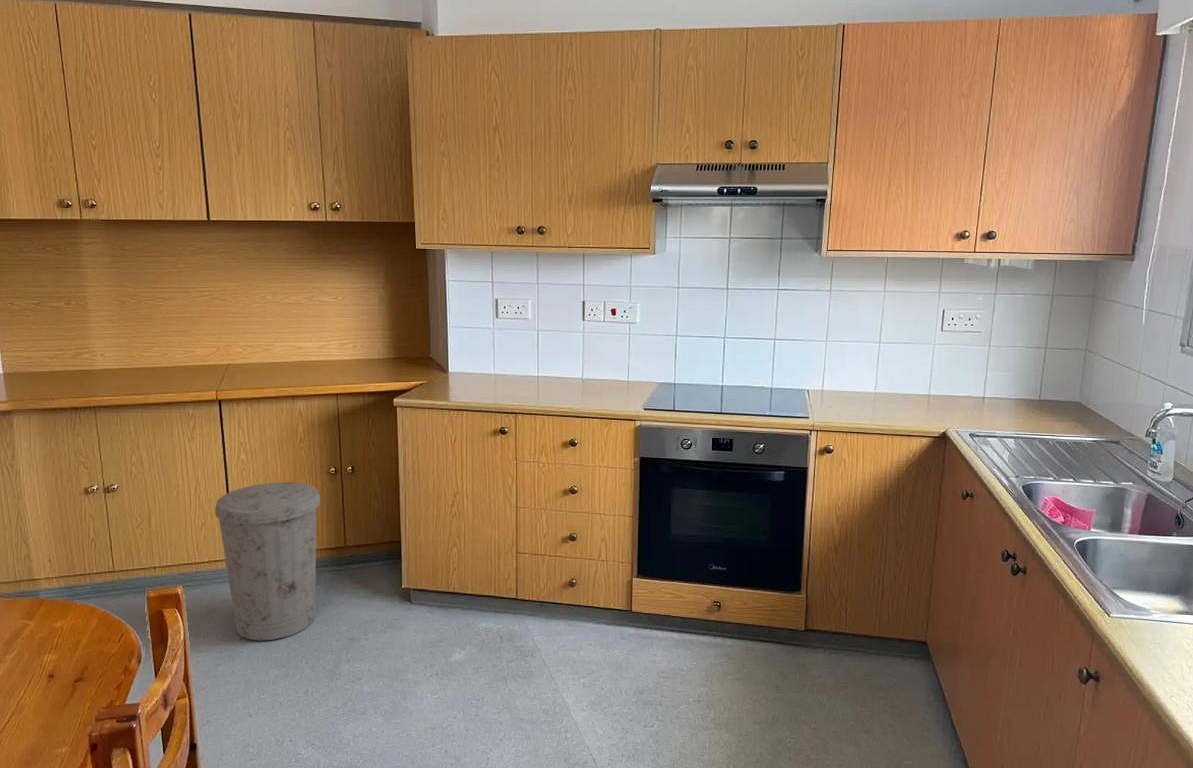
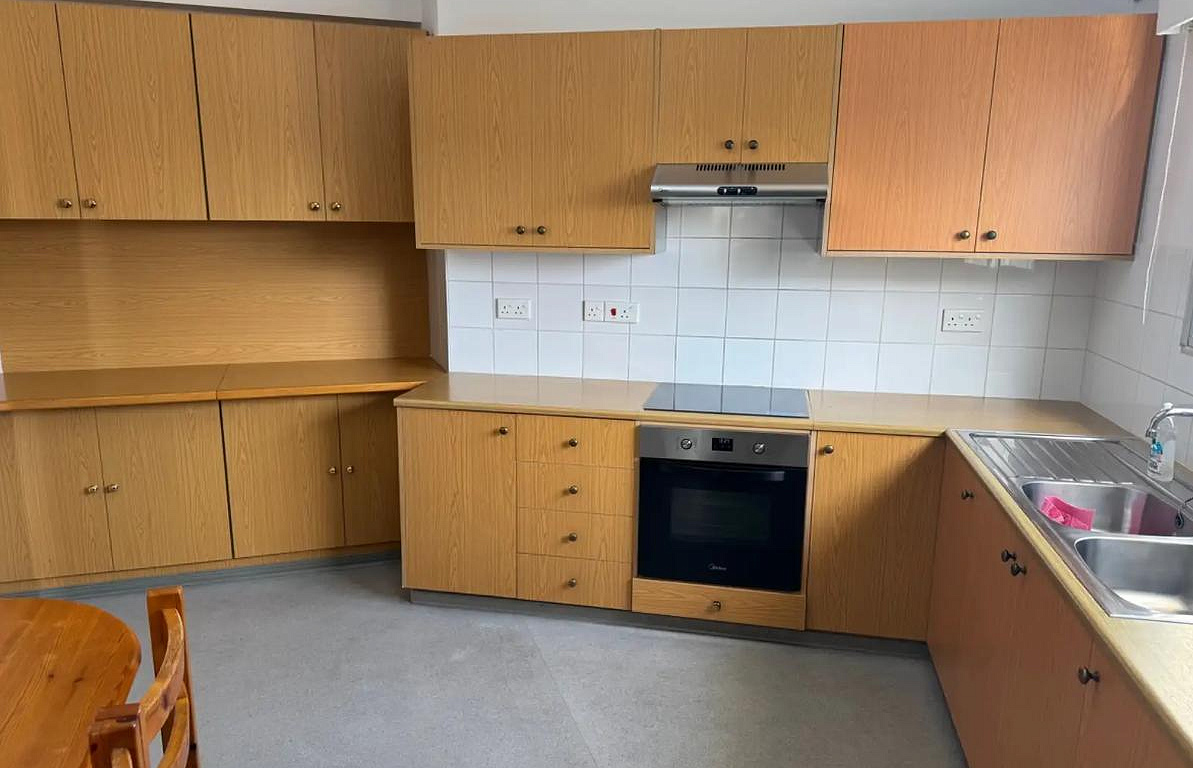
- trash can [214,481,321,641]
